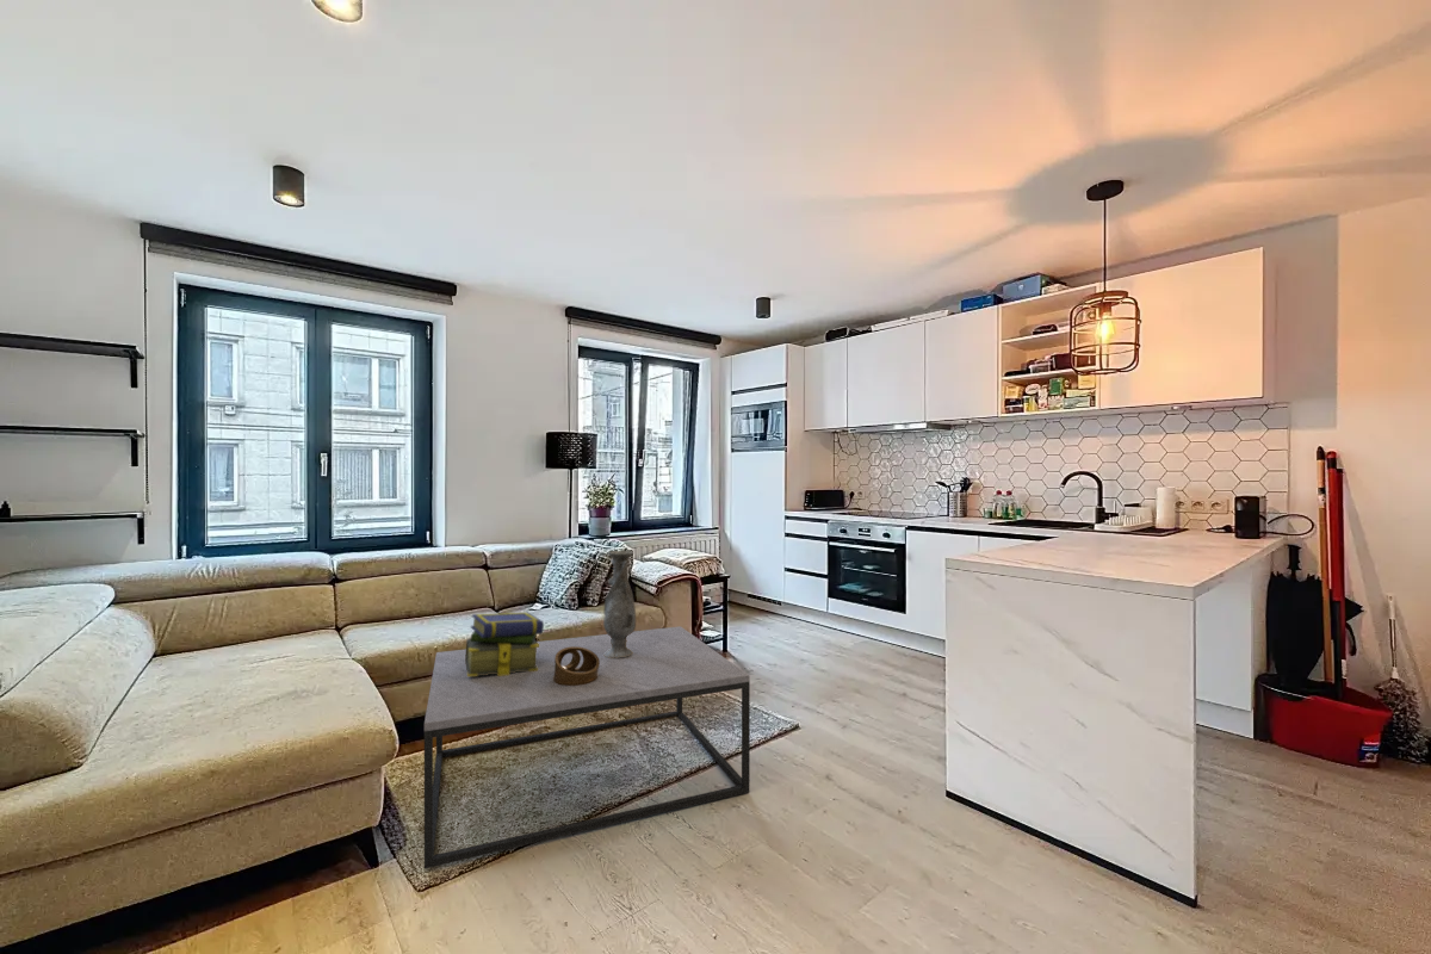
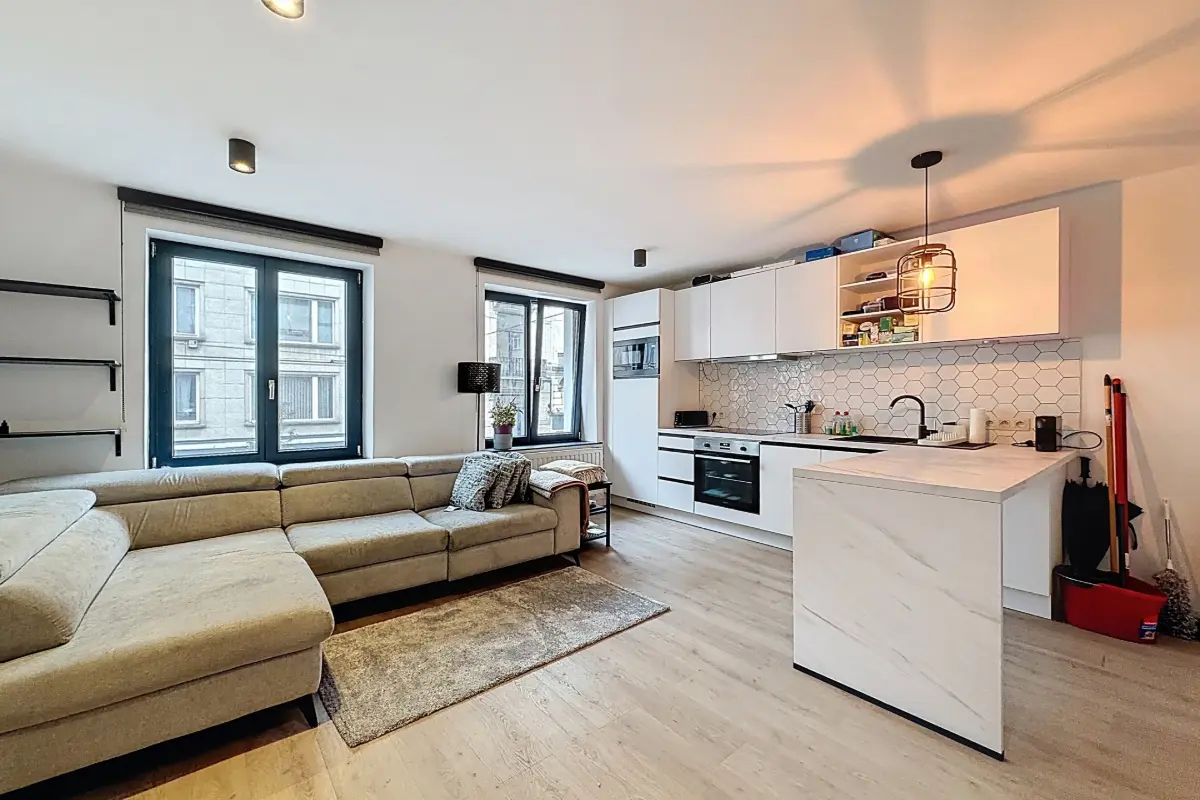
- vase [602,550,637,658]
- stack of books [465,612,545,676]
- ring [553,646,600,686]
- coffee table [423,626,751,869]
